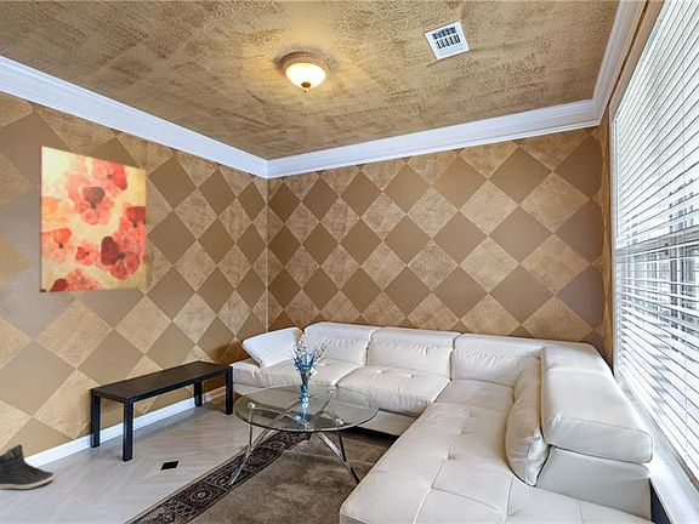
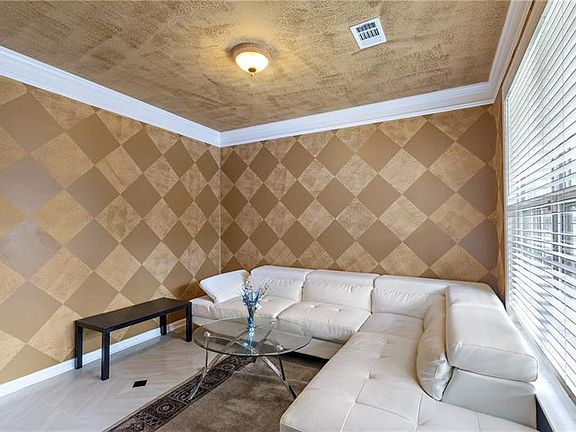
- sneaker [0,444,56,491]
- wall art [39,146,148,294]
